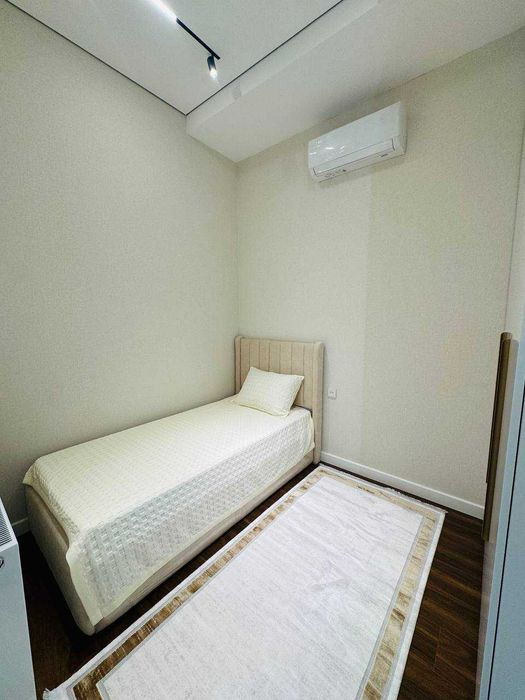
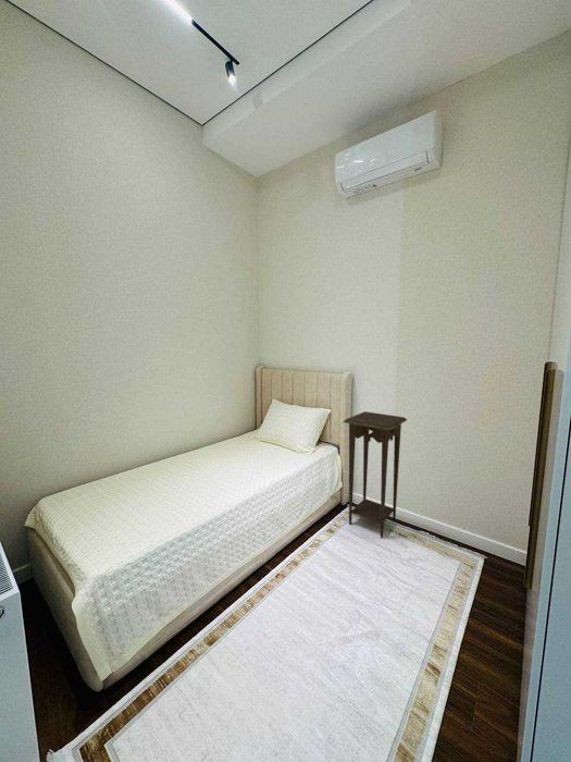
+ pedestal table [342,410,408,539]
